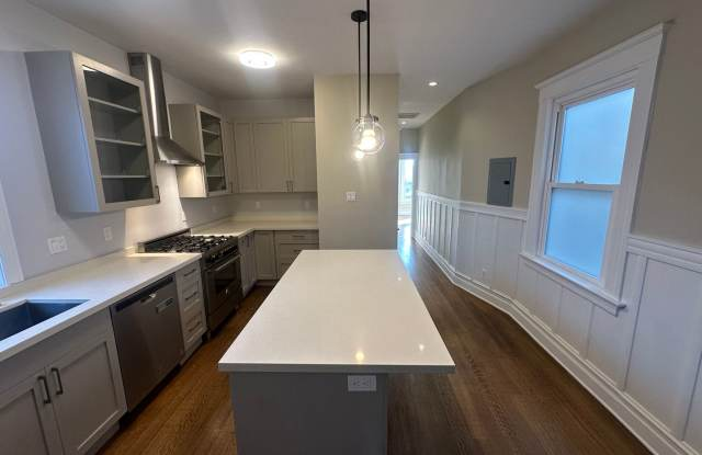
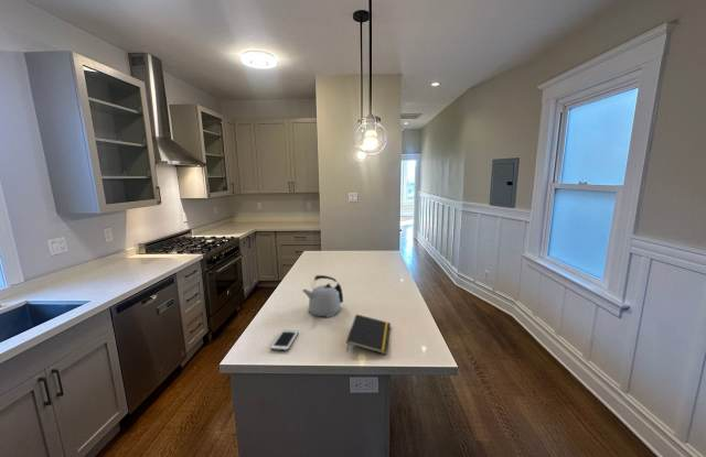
+ kettle [301,274,344,318]
+ notepad [345,313,392,356]
+ cell phone [269,329,300,352]
